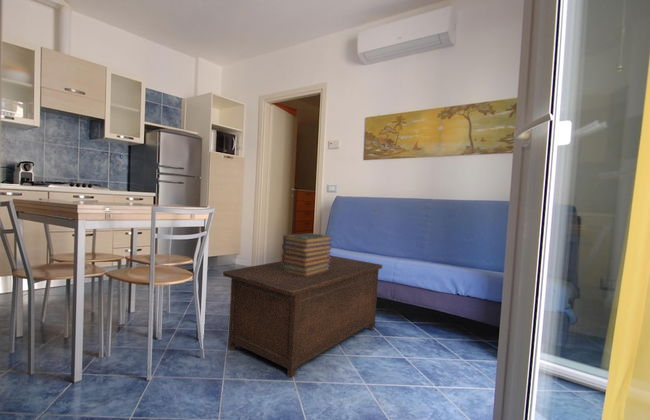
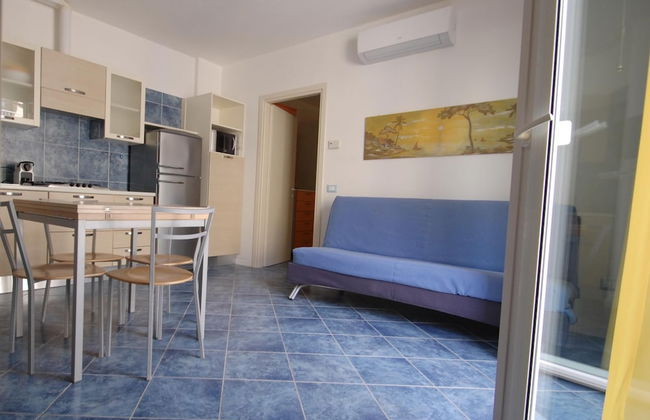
- cabinet [222,254,383,379]
- book stack [281,232,333,277]
